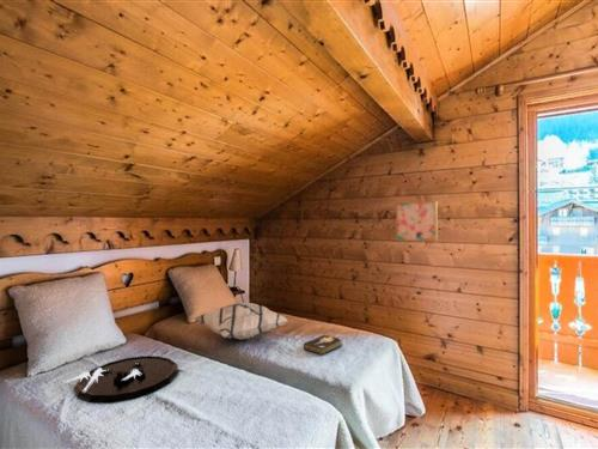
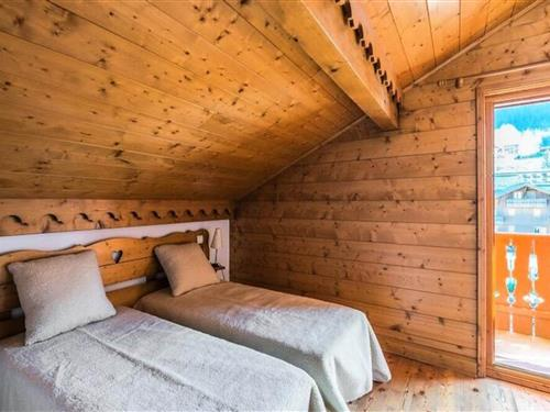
- wall art [395,200,439,243]
- decorative pillow [194,301,289,340]
- hardback book [303,334,344,357]
- decorative tray [66,354,179,404]
